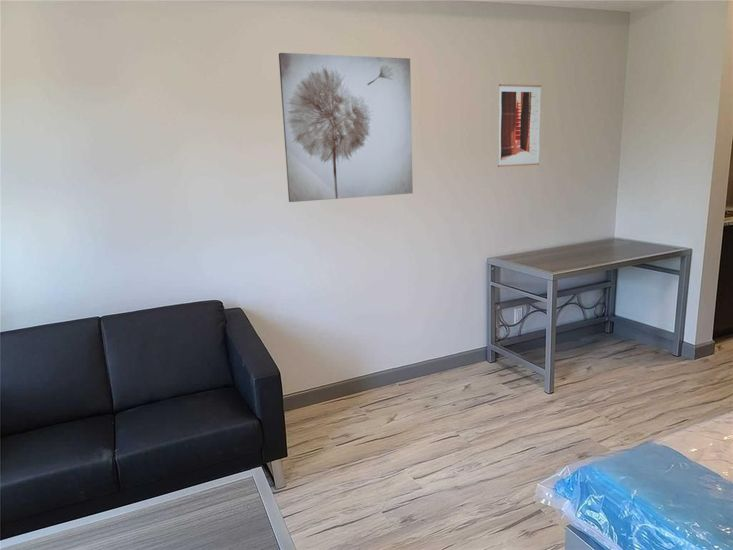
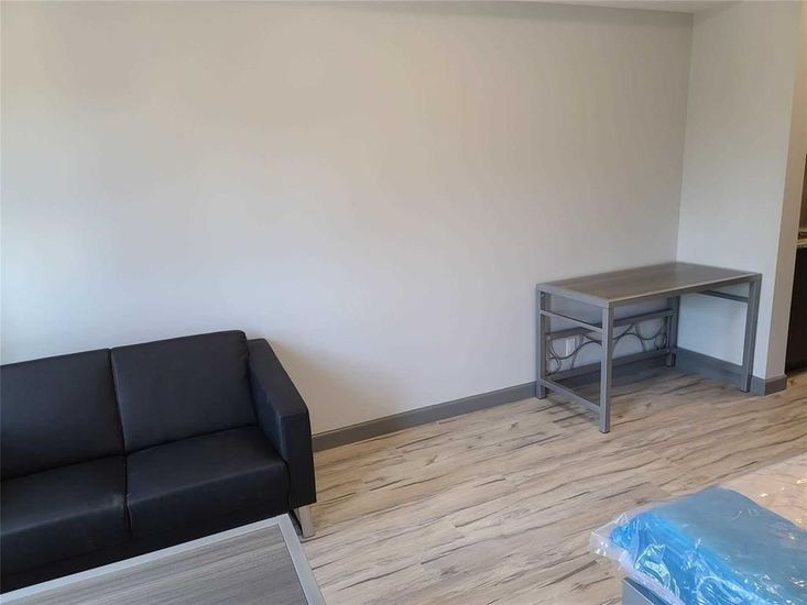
- wall art [497,83,543,168]
- wall art [278,52,414,203]
